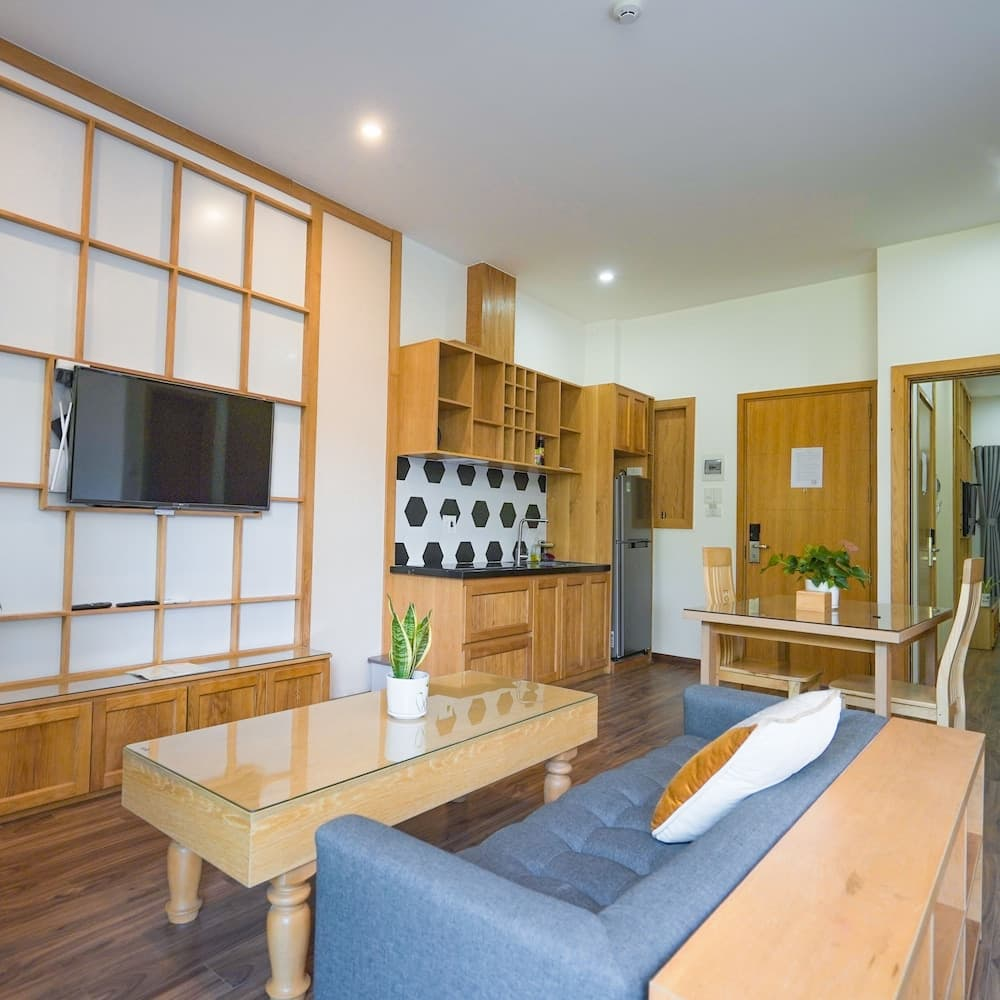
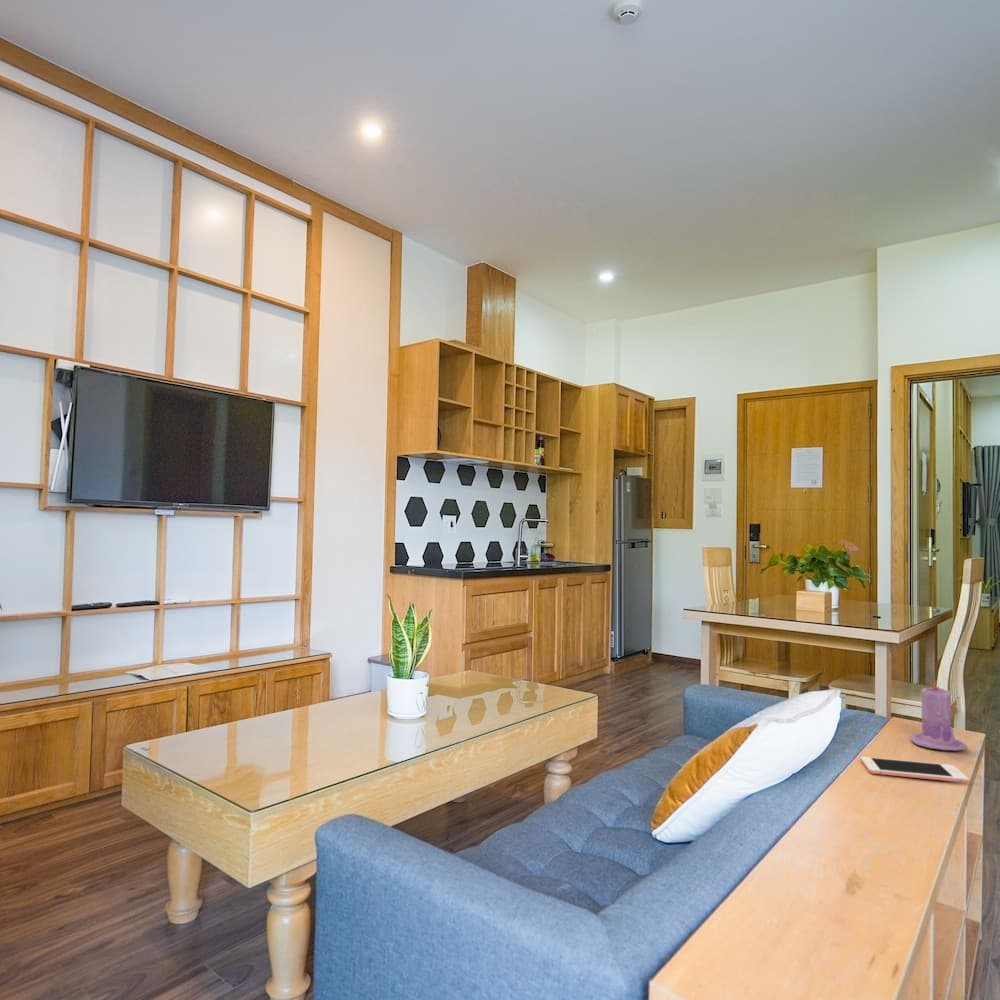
+ cell phone [860,756,970,784]
+ candle [910,681,968,752]
